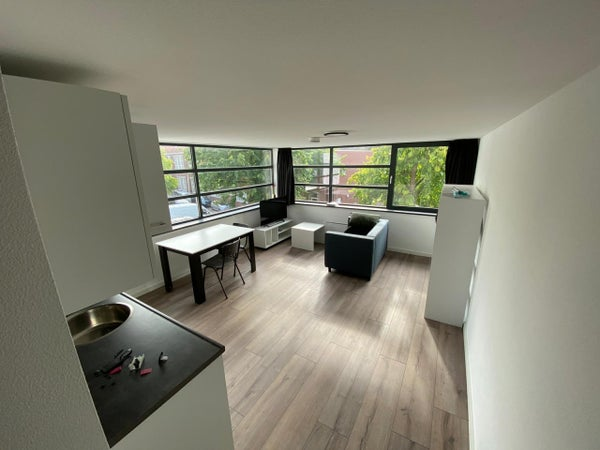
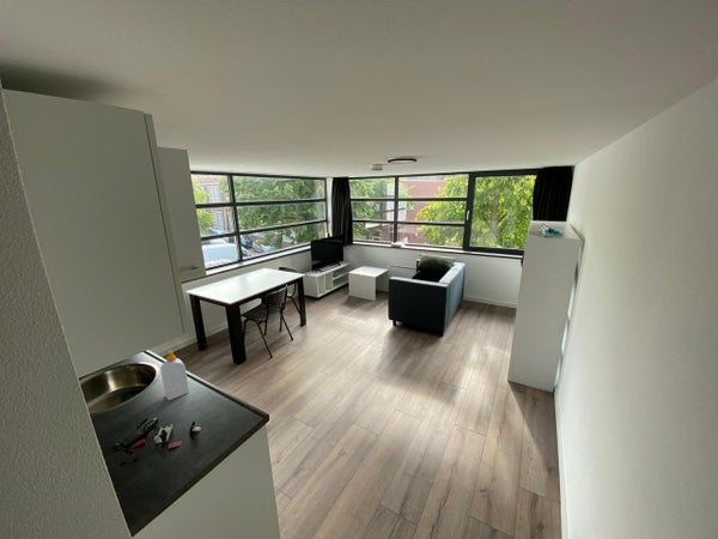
+ soap bottle [159,349,190,401]
